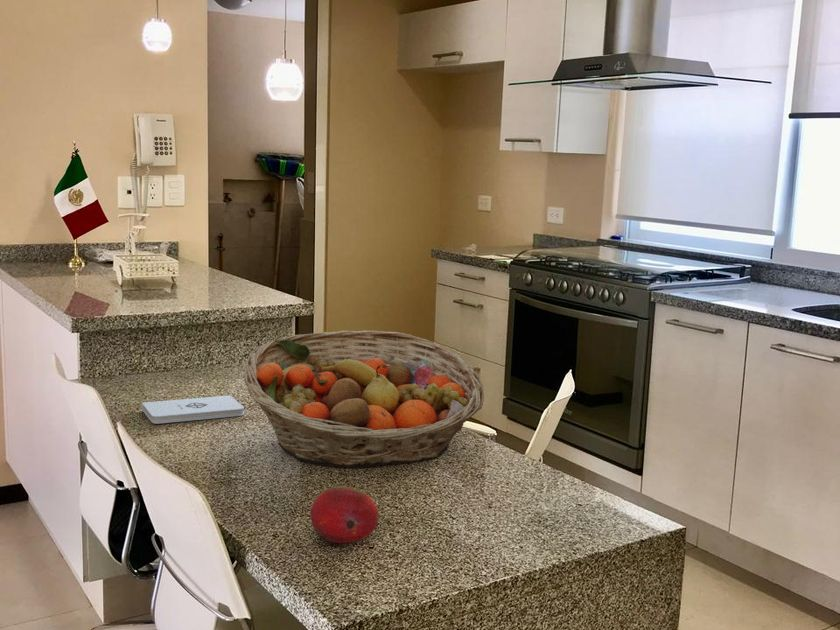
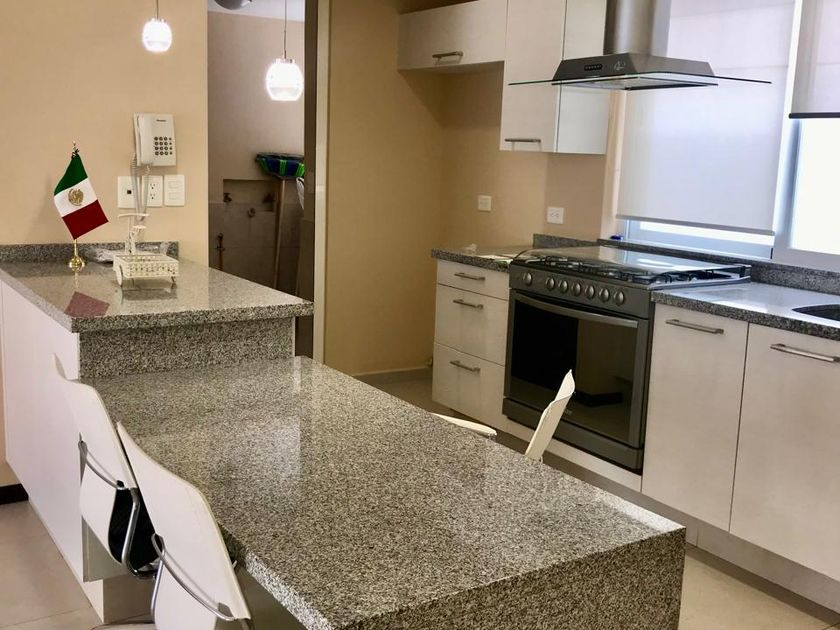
- fruit basket [243,329,485,468]
- notepad [141,394,245,425]
- fruit [309,485,380,544]
